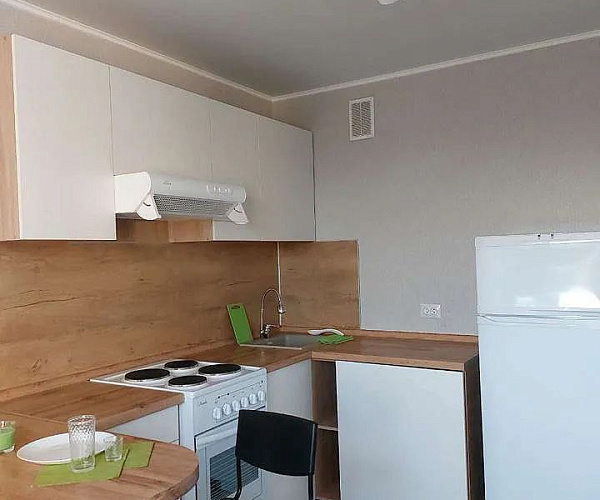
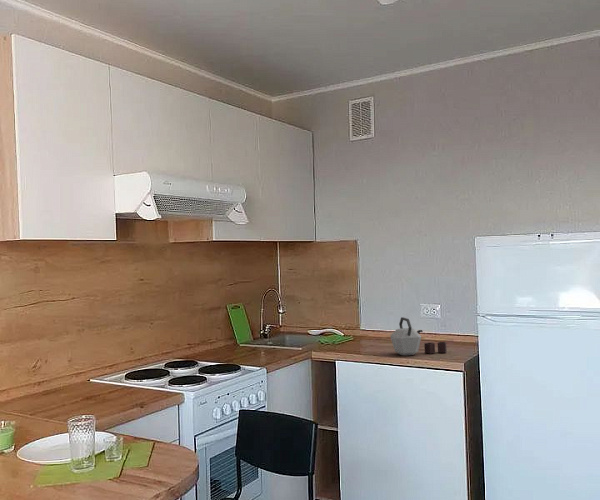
+ kettle [389,316,448,357]
